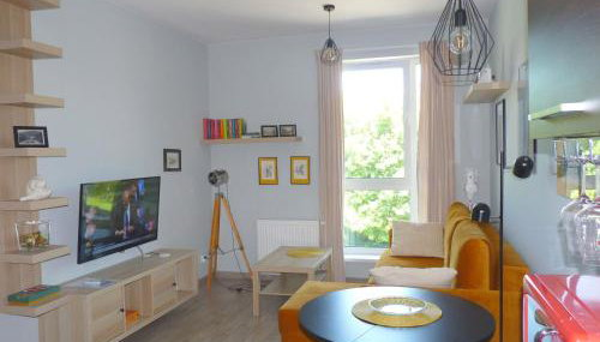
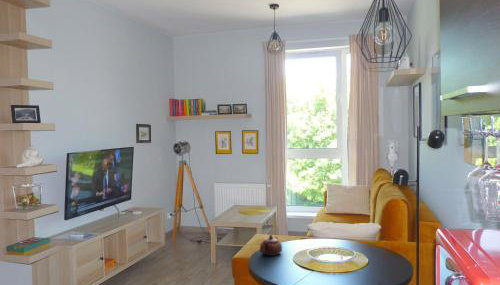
+ teapot [259,233,283,257]
